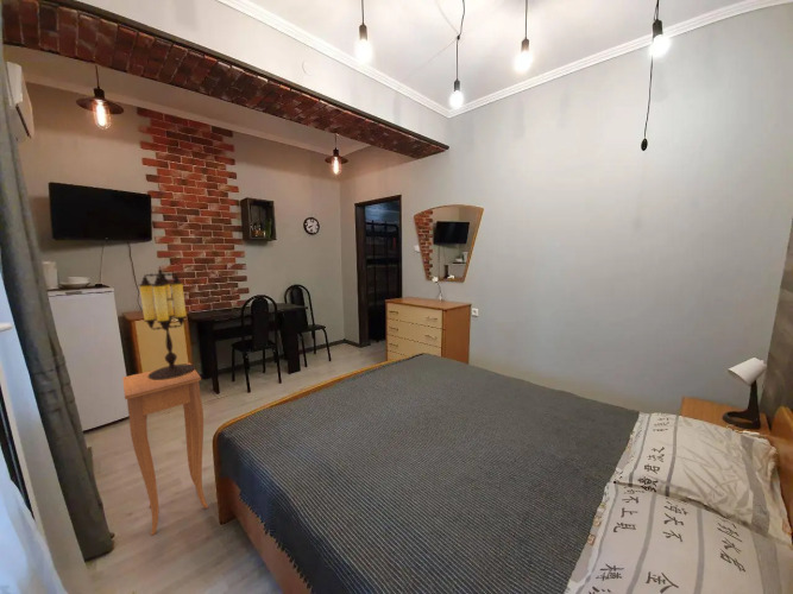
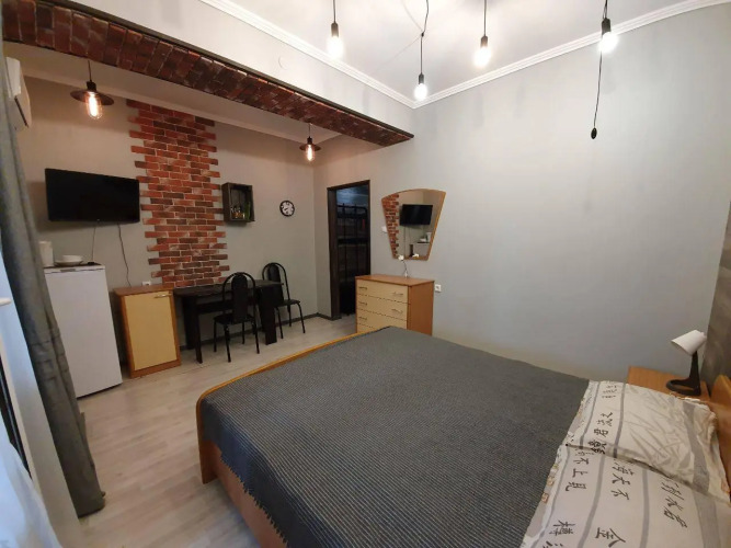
- table lamp [138,268,196,380]
- side table [121,361,209,536]
